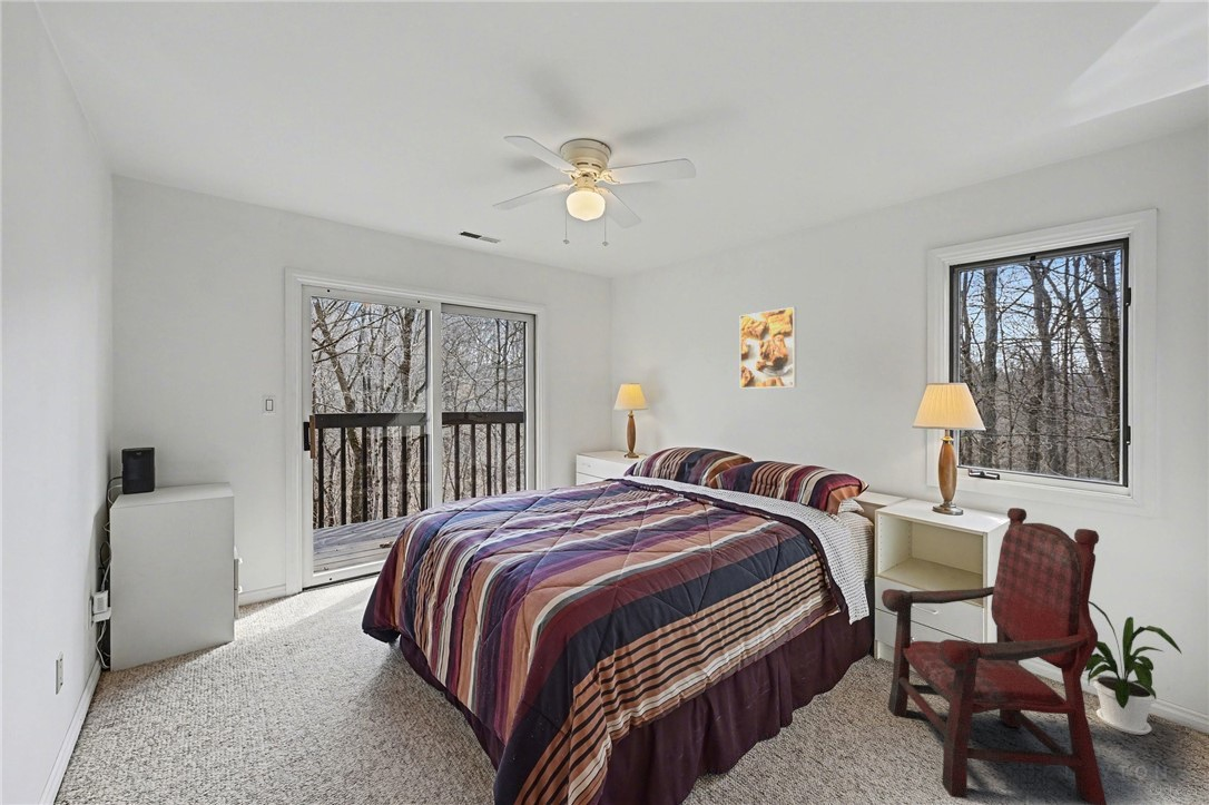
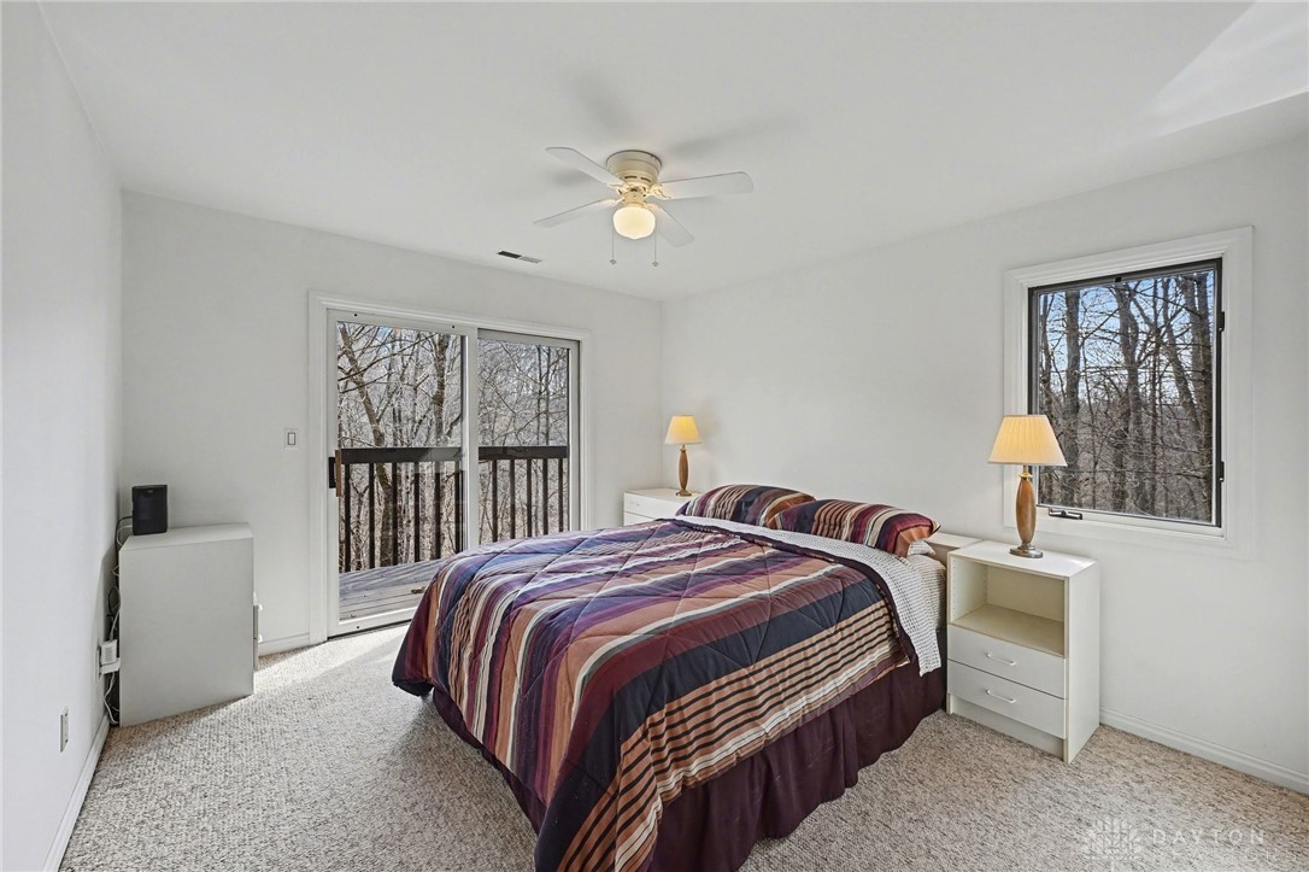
- armchair [881,507,1108,805]
- house plant [1083,600,1183,736]
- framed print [739,306,797,390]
